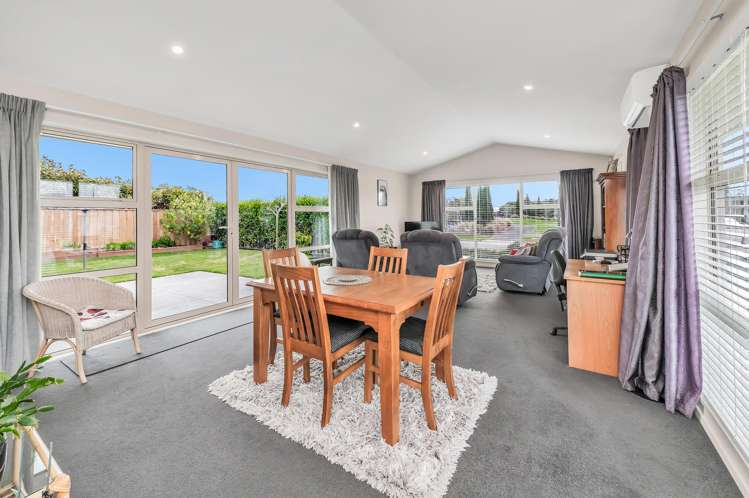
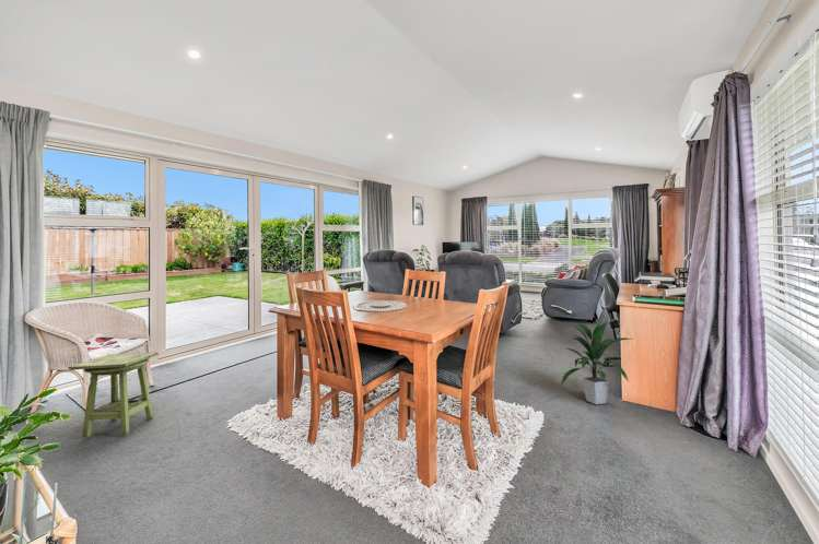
+ side table [68,352,160,438]
+ indoor plant [560,320,634,405]
